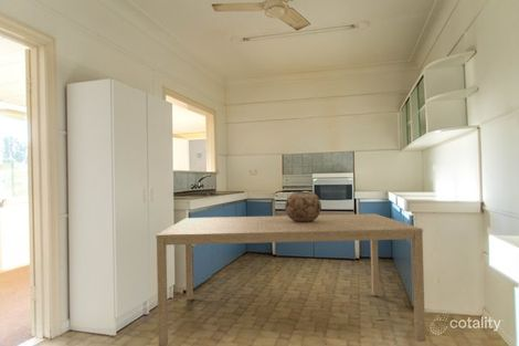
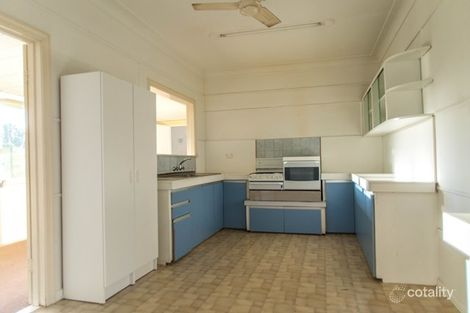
- decorative bowl [284,191,322,222]
- dining table [155,212,426,346]
